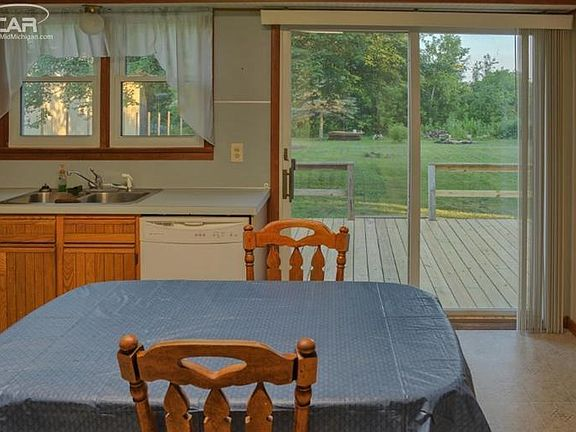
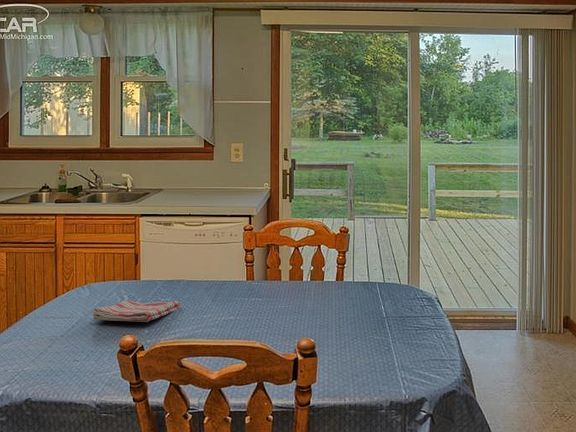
+ dish towel [92,300,181,323]
